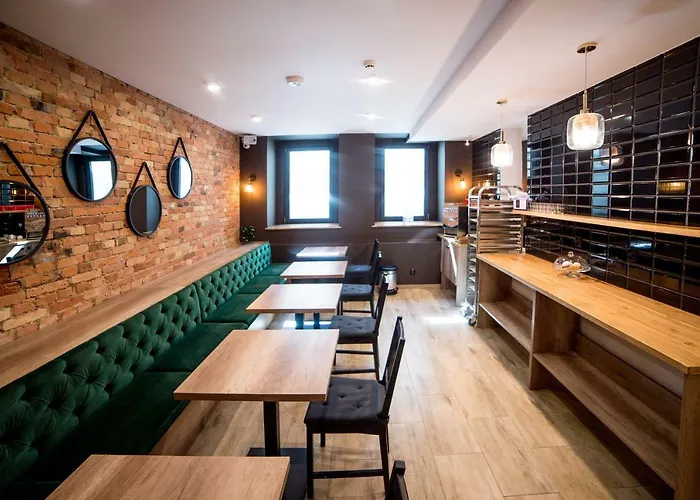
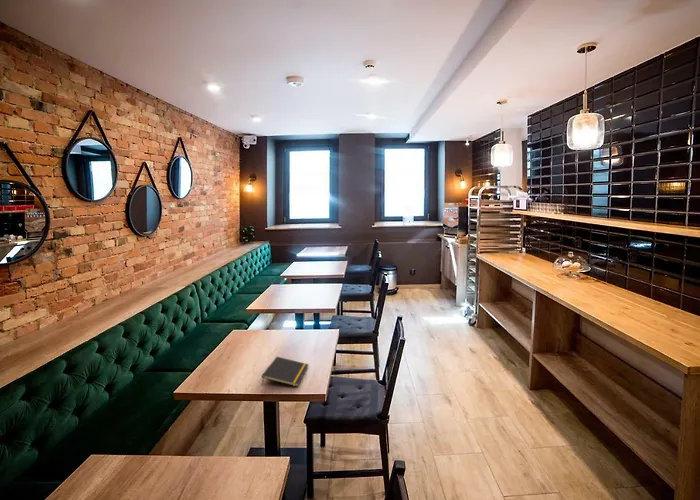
+ notepad [261,356,310,387]
